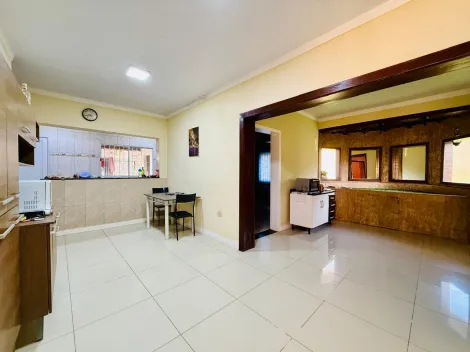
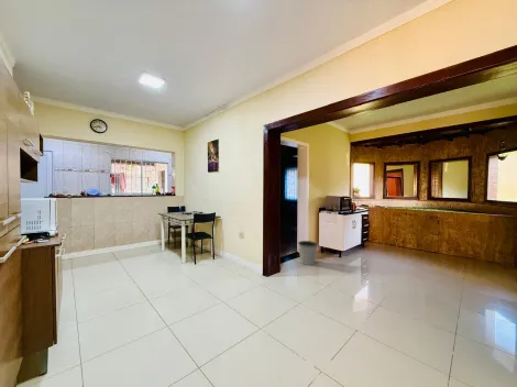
+ bucket [297,239,319,266]
